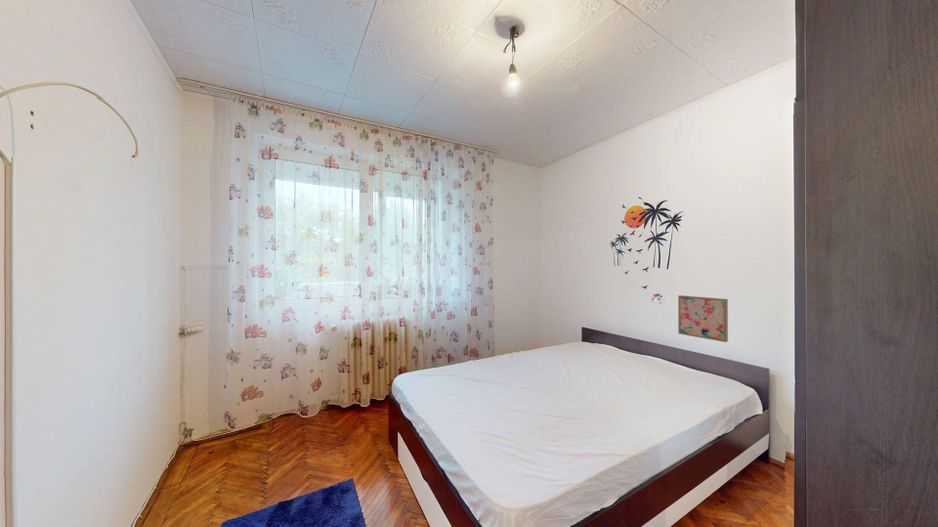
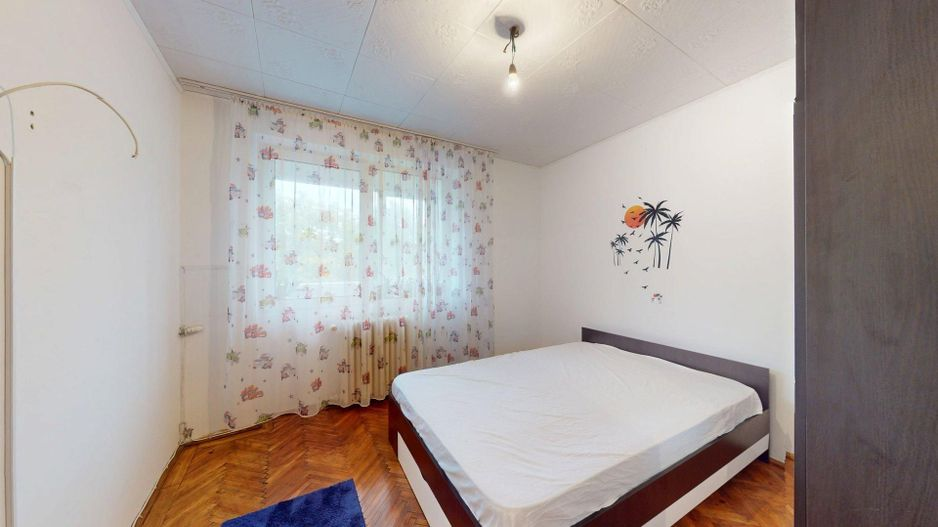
- wall art [677,294,729,343]
